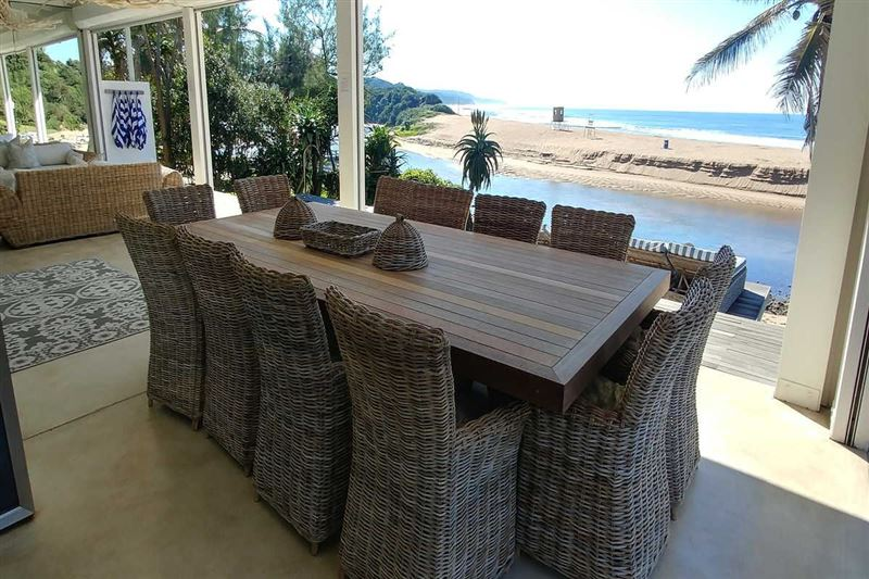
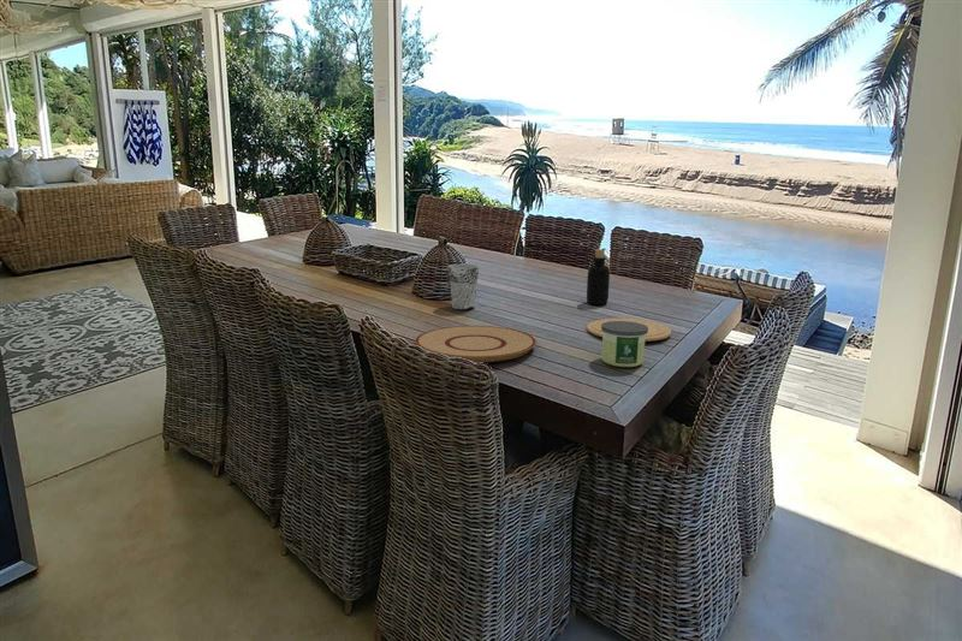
+ plate [586,317,672,343]
+ cup [447,263,480,310]
+ plate [414,325,538,363]
+ candle [600,321,648,368]
+ bottle [586,248,611,305]
